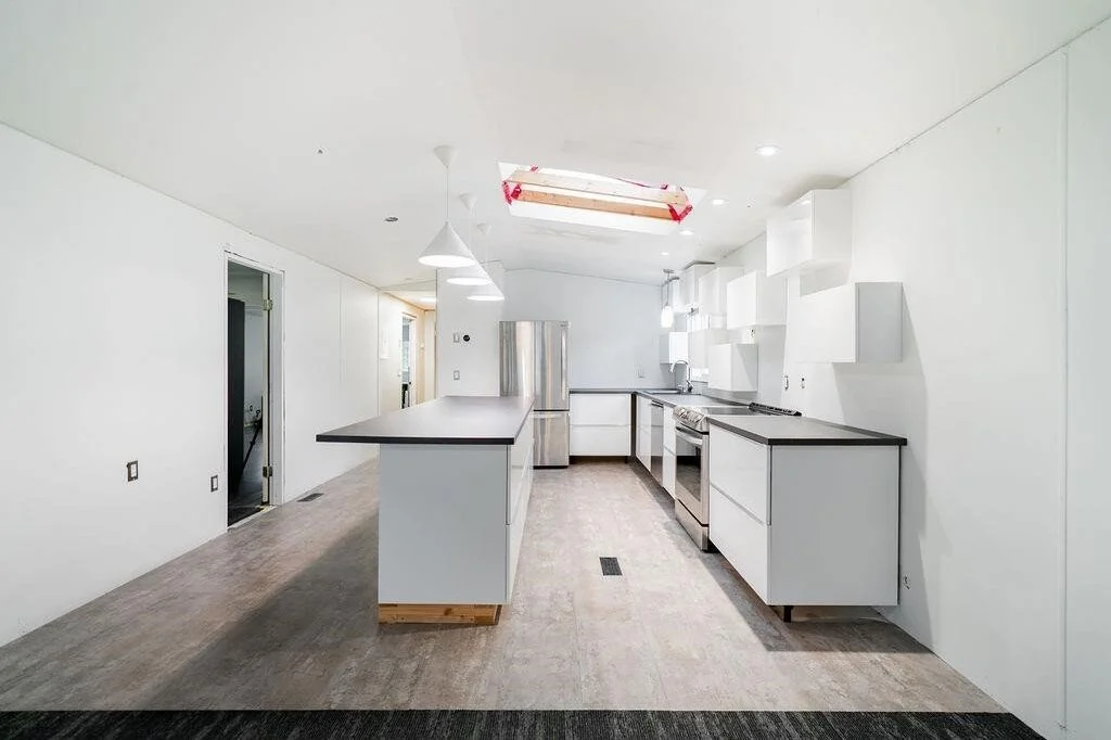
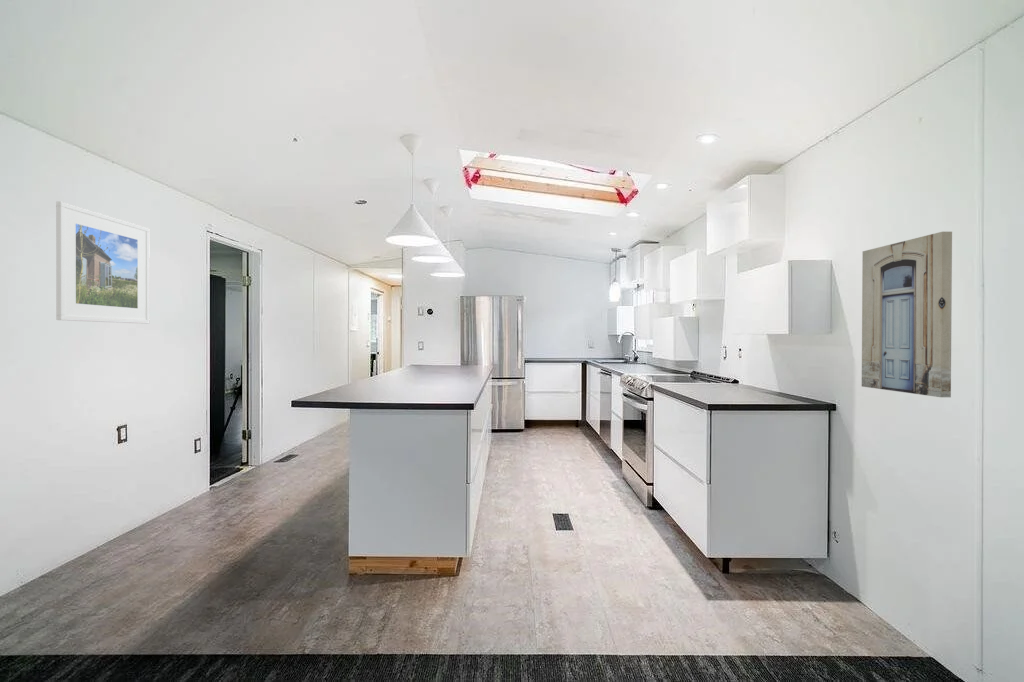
+ wall art [861,231,953,398]
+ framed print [55,200,151,325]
